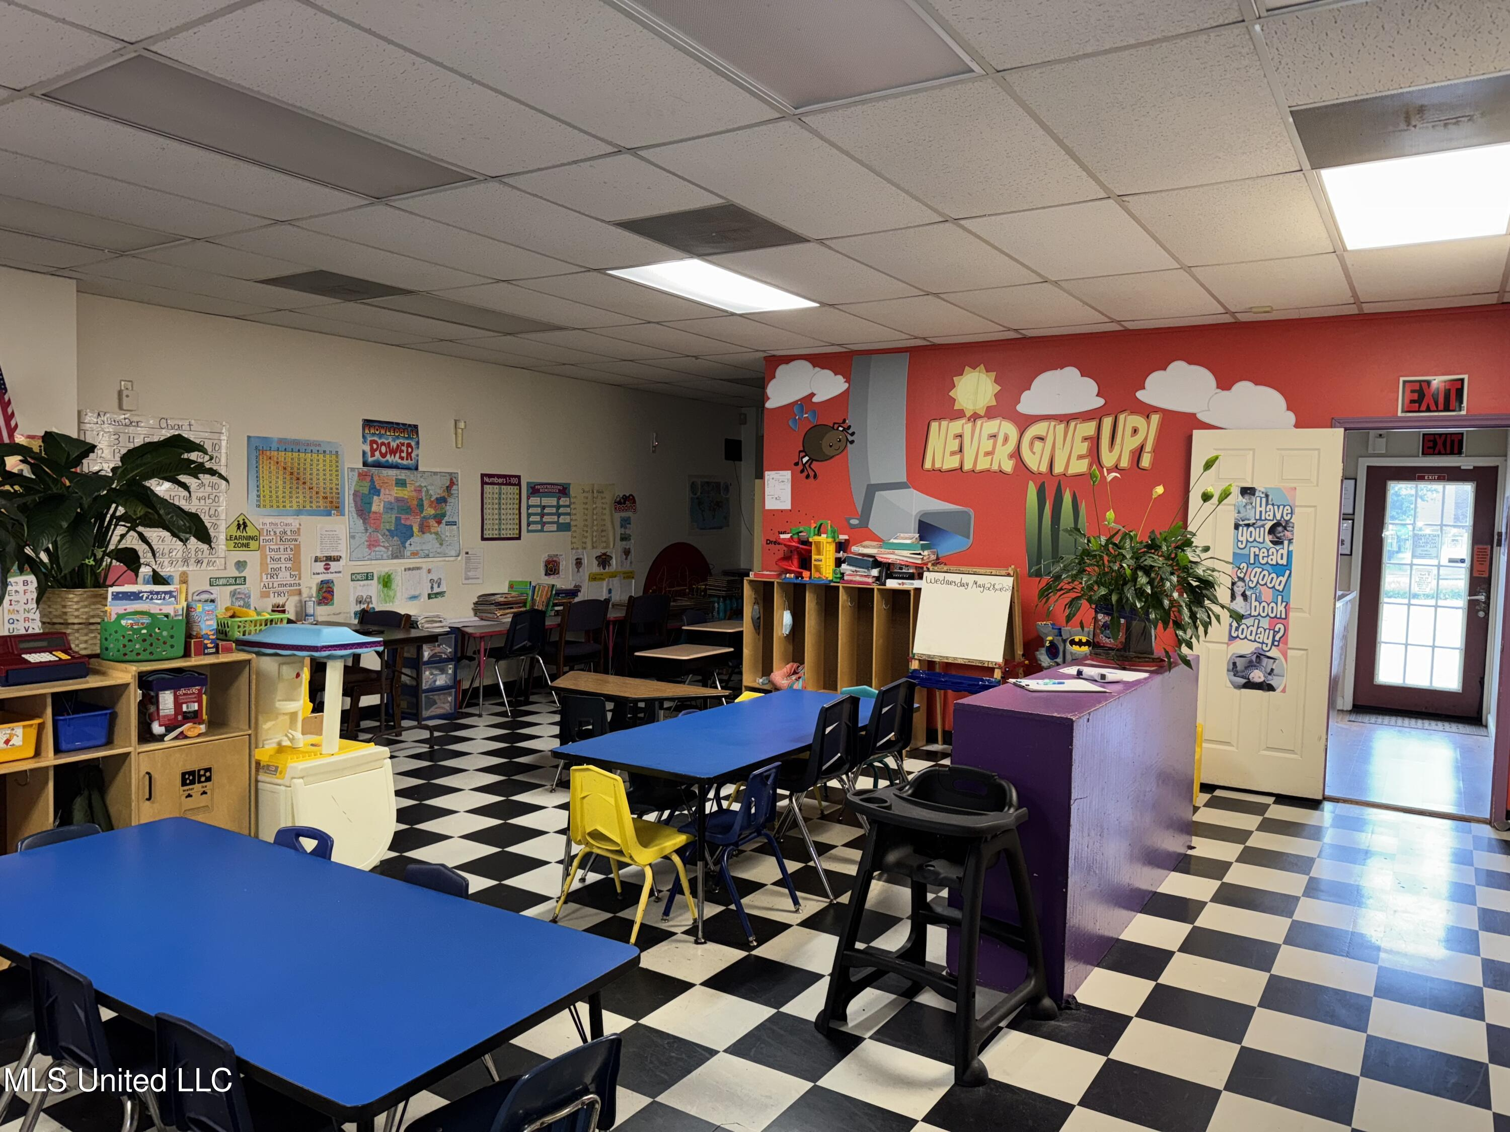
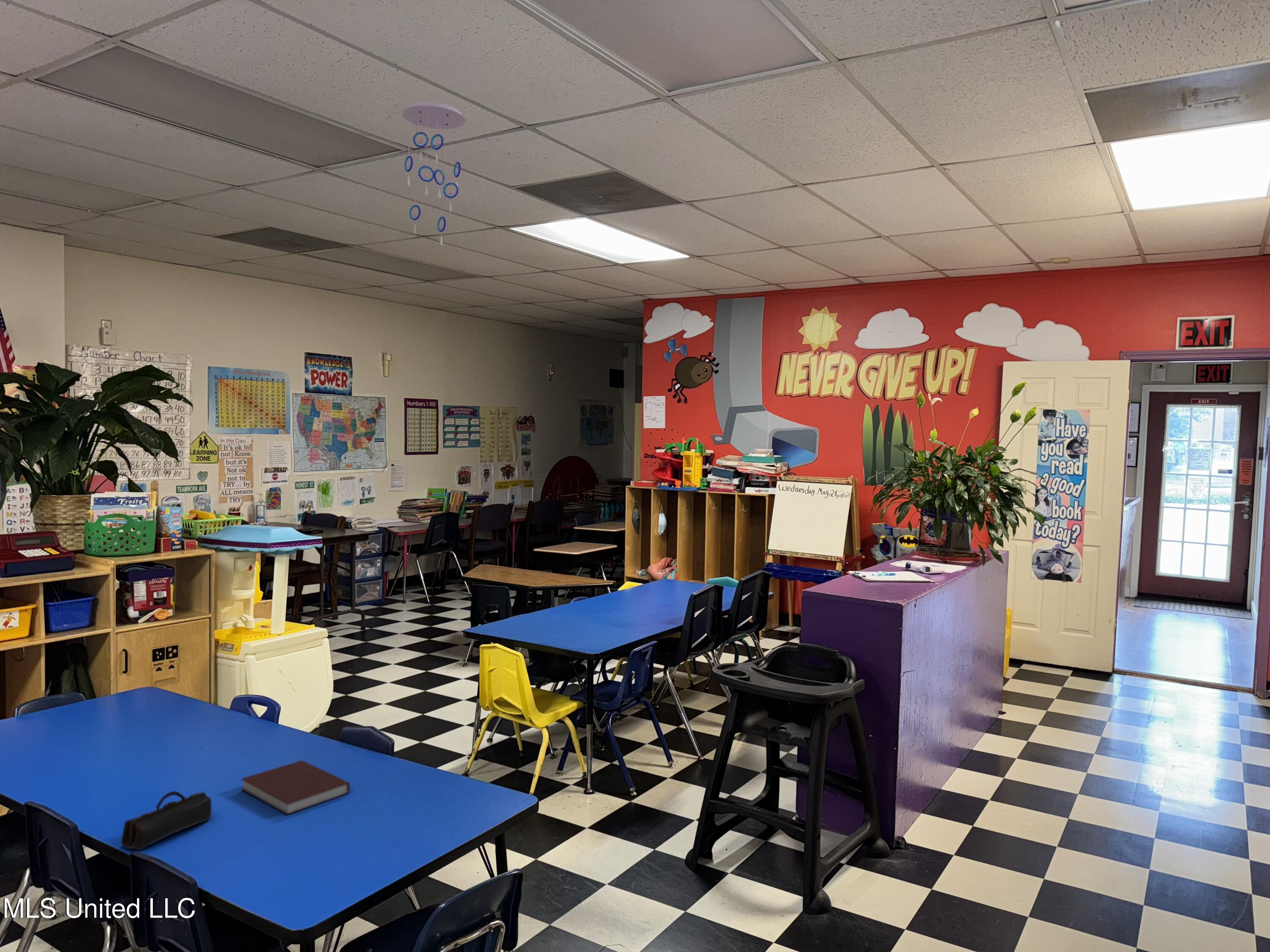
+ ceiling mobile [402,101,466,246]
+ notebook [240,760,351,815]
+ pencil case [120,791,212,850]
